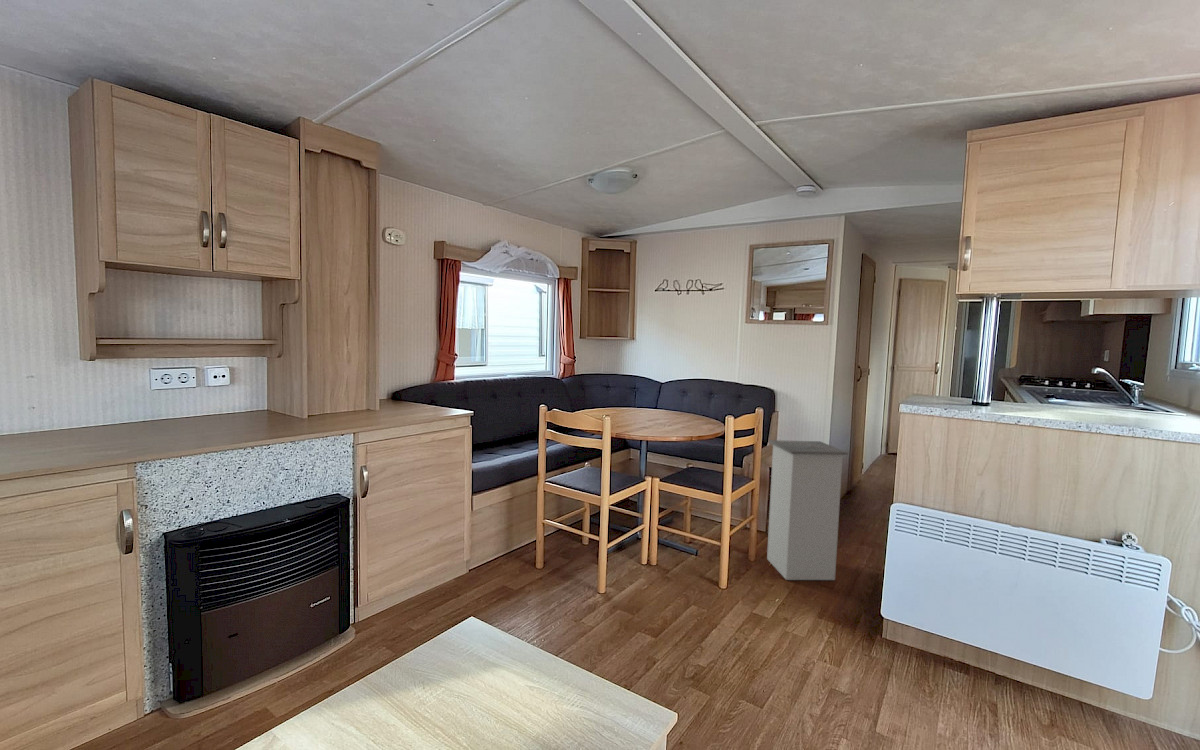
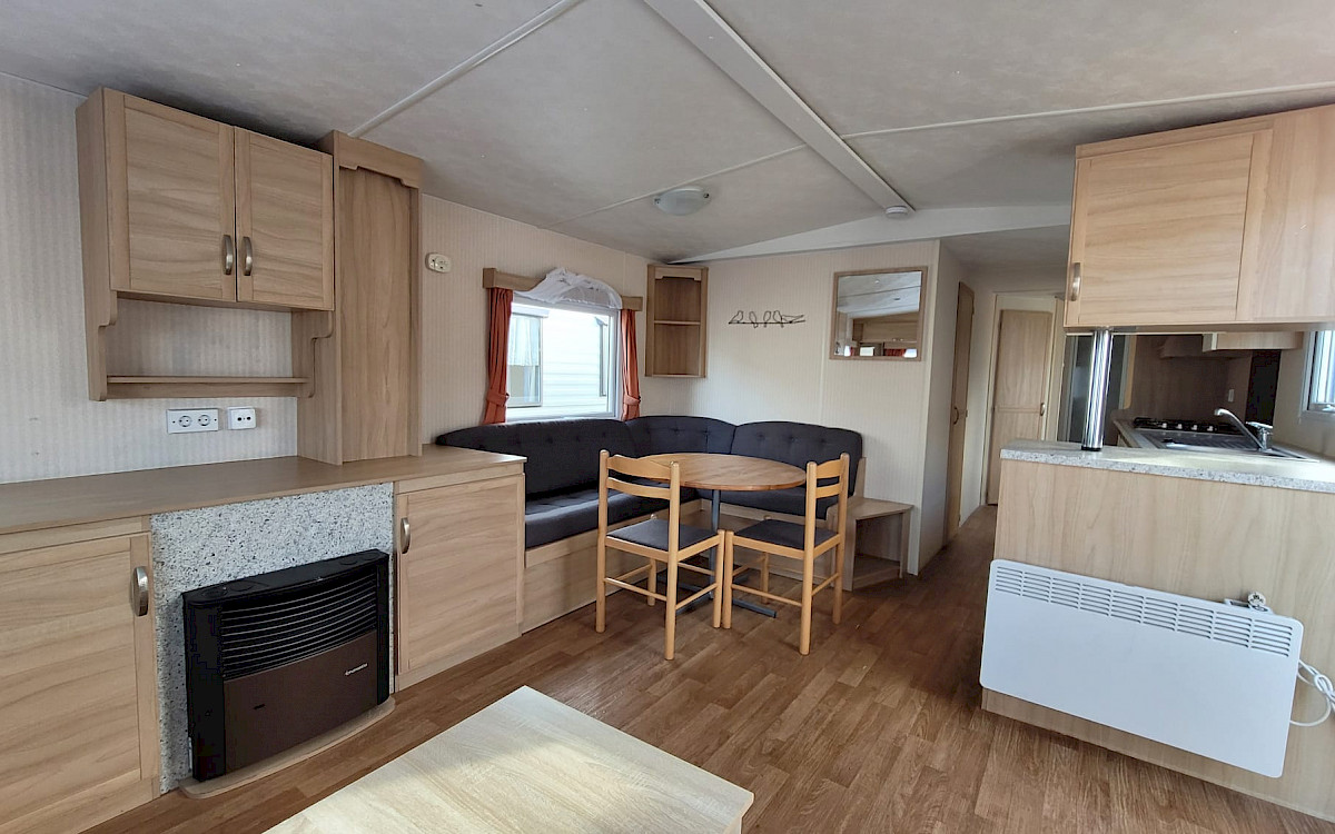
- trash can [766,439,849,581]
